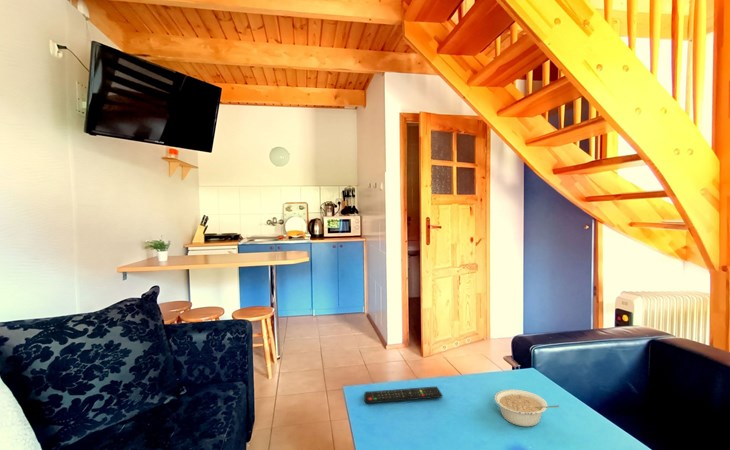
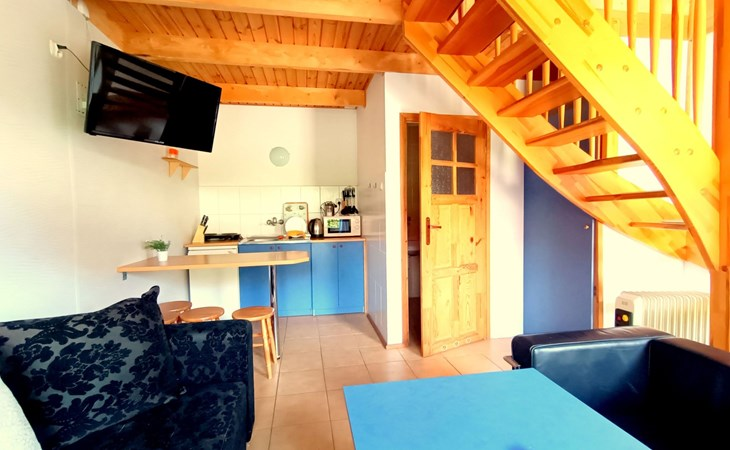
- remote control [363,385,443,404]
- legume [494,389,560,428]
